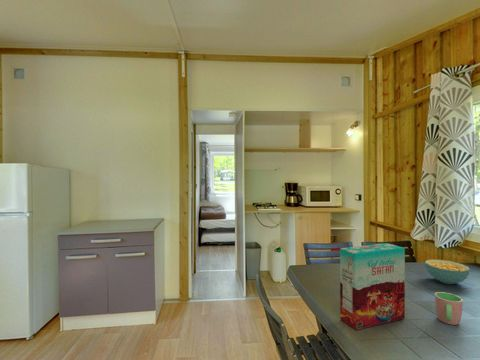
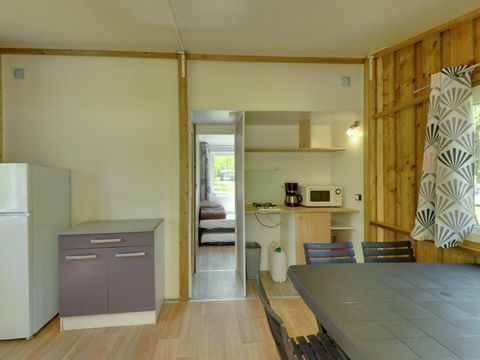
- cup [434,291,463,326]
- cereal bowl [424,259,470,285]
- cereal box [339,242,406,331]
